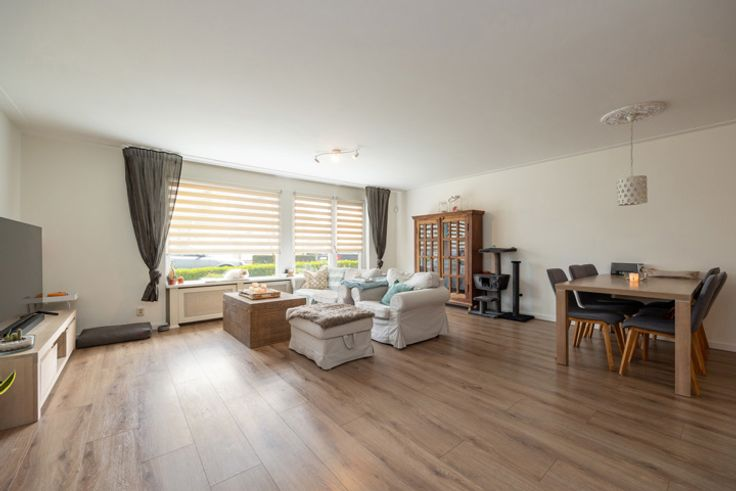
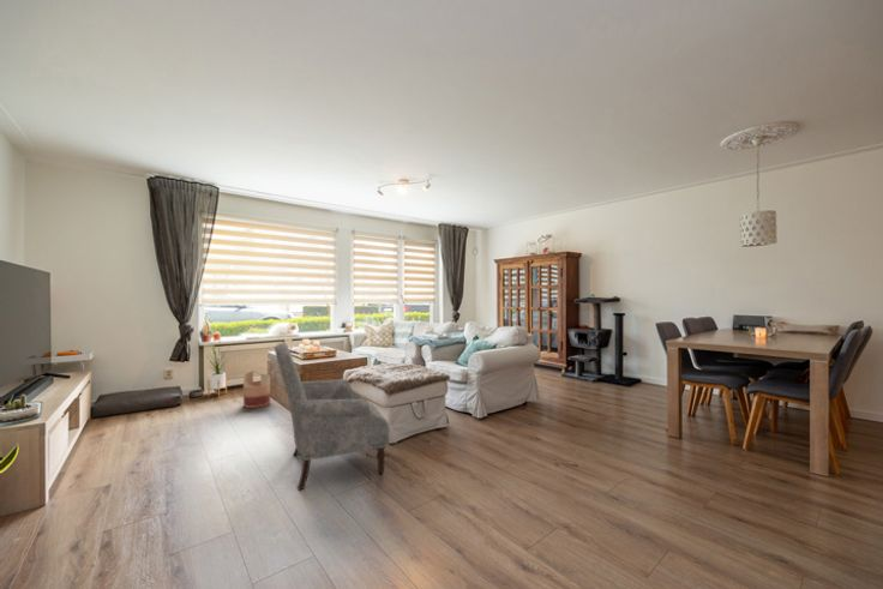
+ basket [242,369,271,409]
+ armchair [274,342,391,492]
+ house plant [199,337,233,397]
